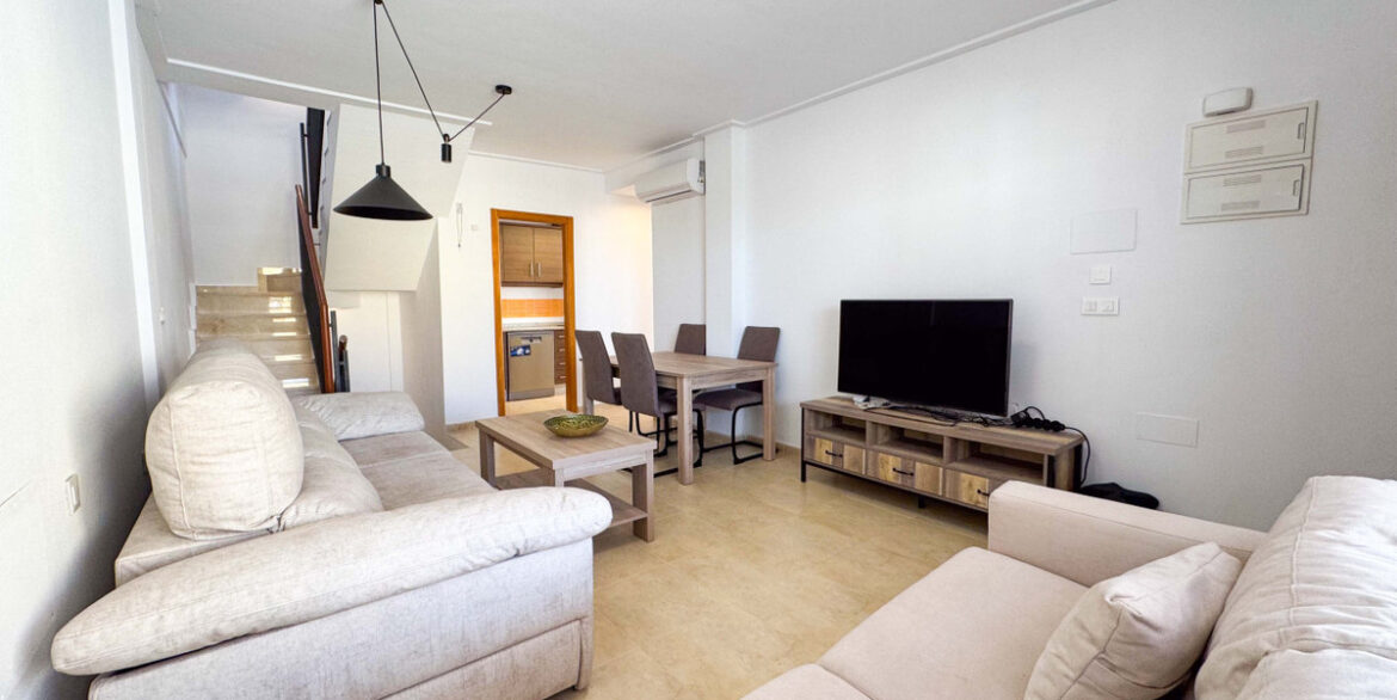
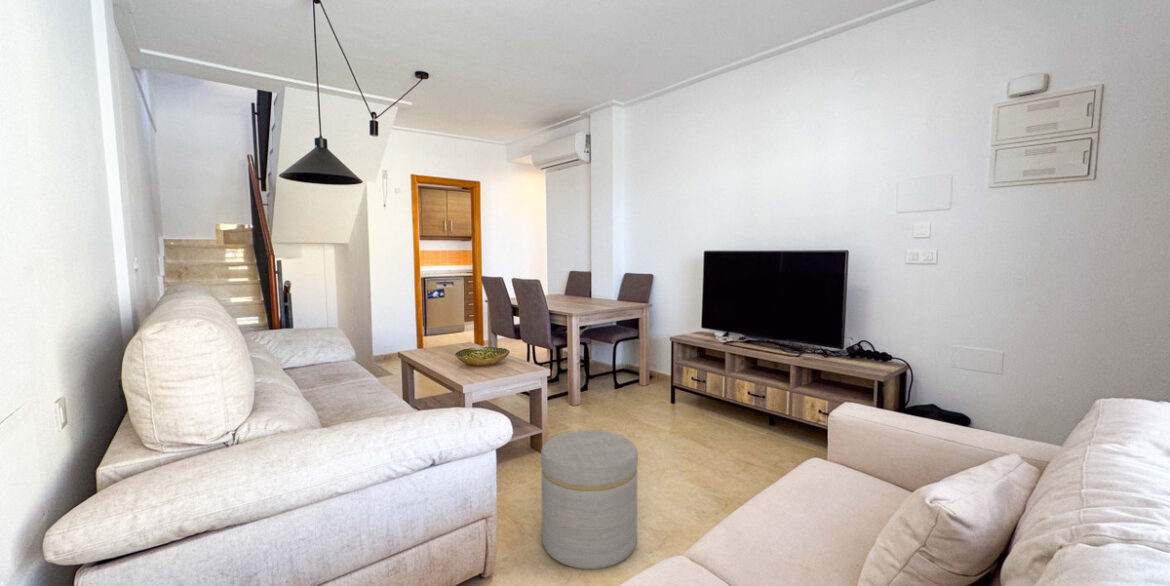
+ ottoman [540,430,639,570]
